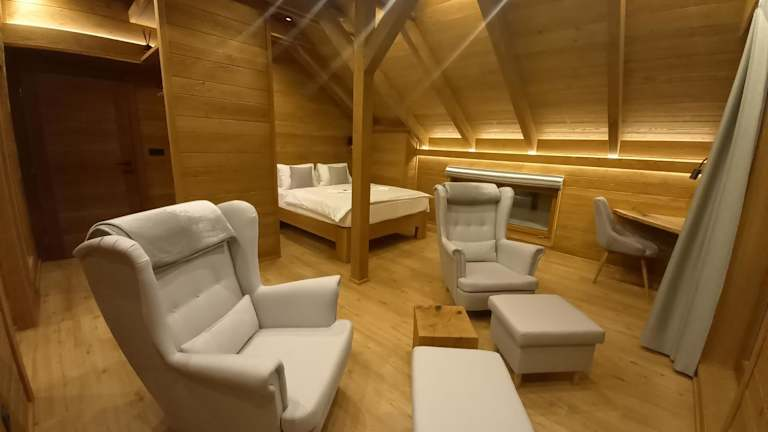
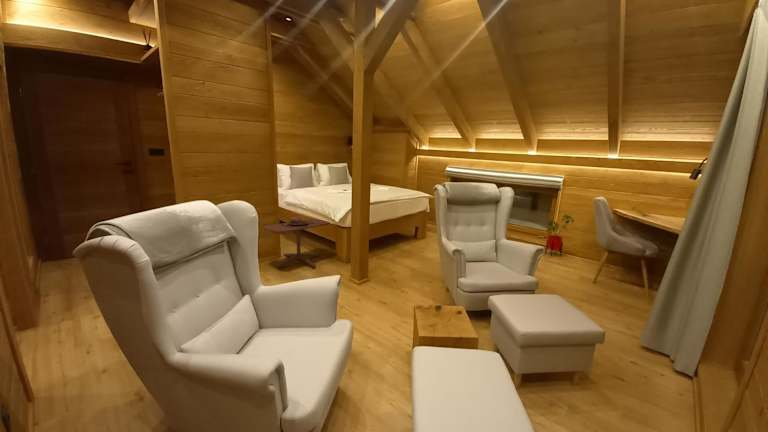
+ side table [262,216,331,269]
+ house plant [544,214,576,257]
